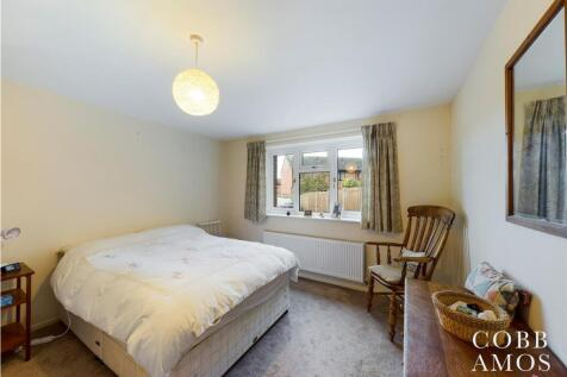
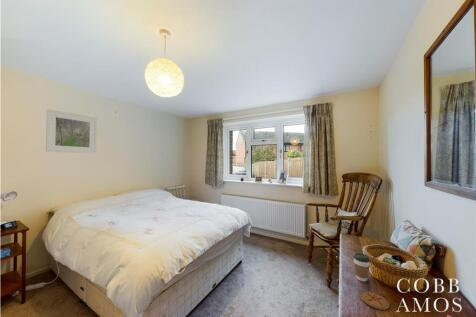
+ coaster [360,290,390,311]
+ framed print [45,108,98,154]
+ coffee cup [352,252,371,282]
